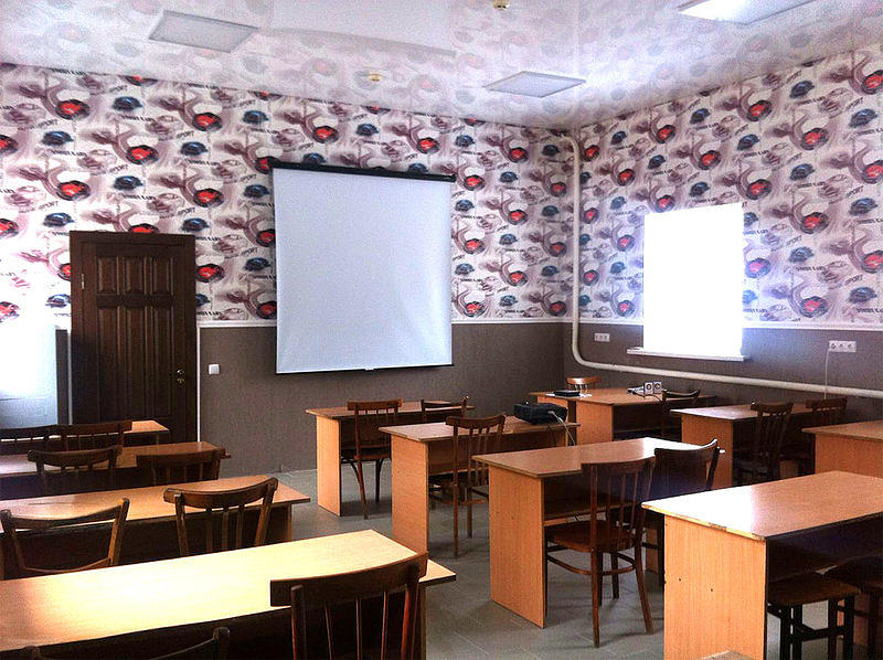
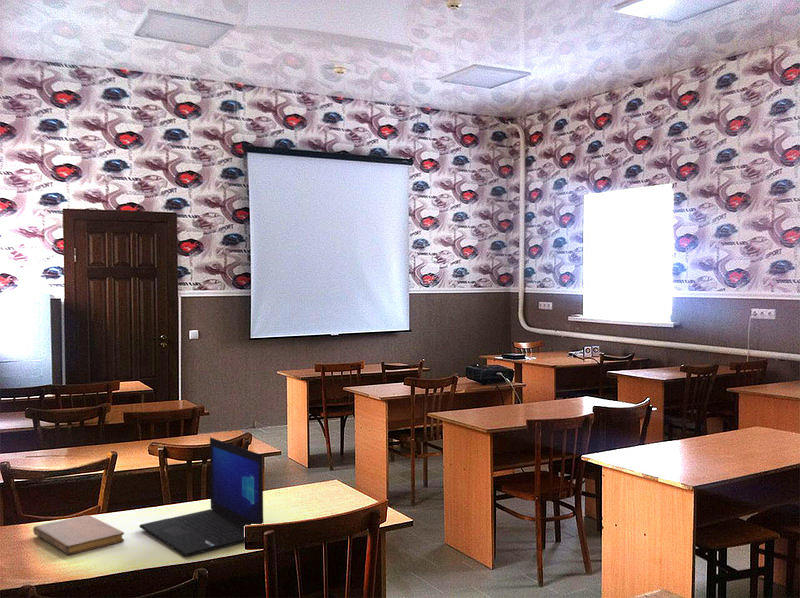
+ notebook [32,514,125,556]
+ laptop [138,436,264,557]
